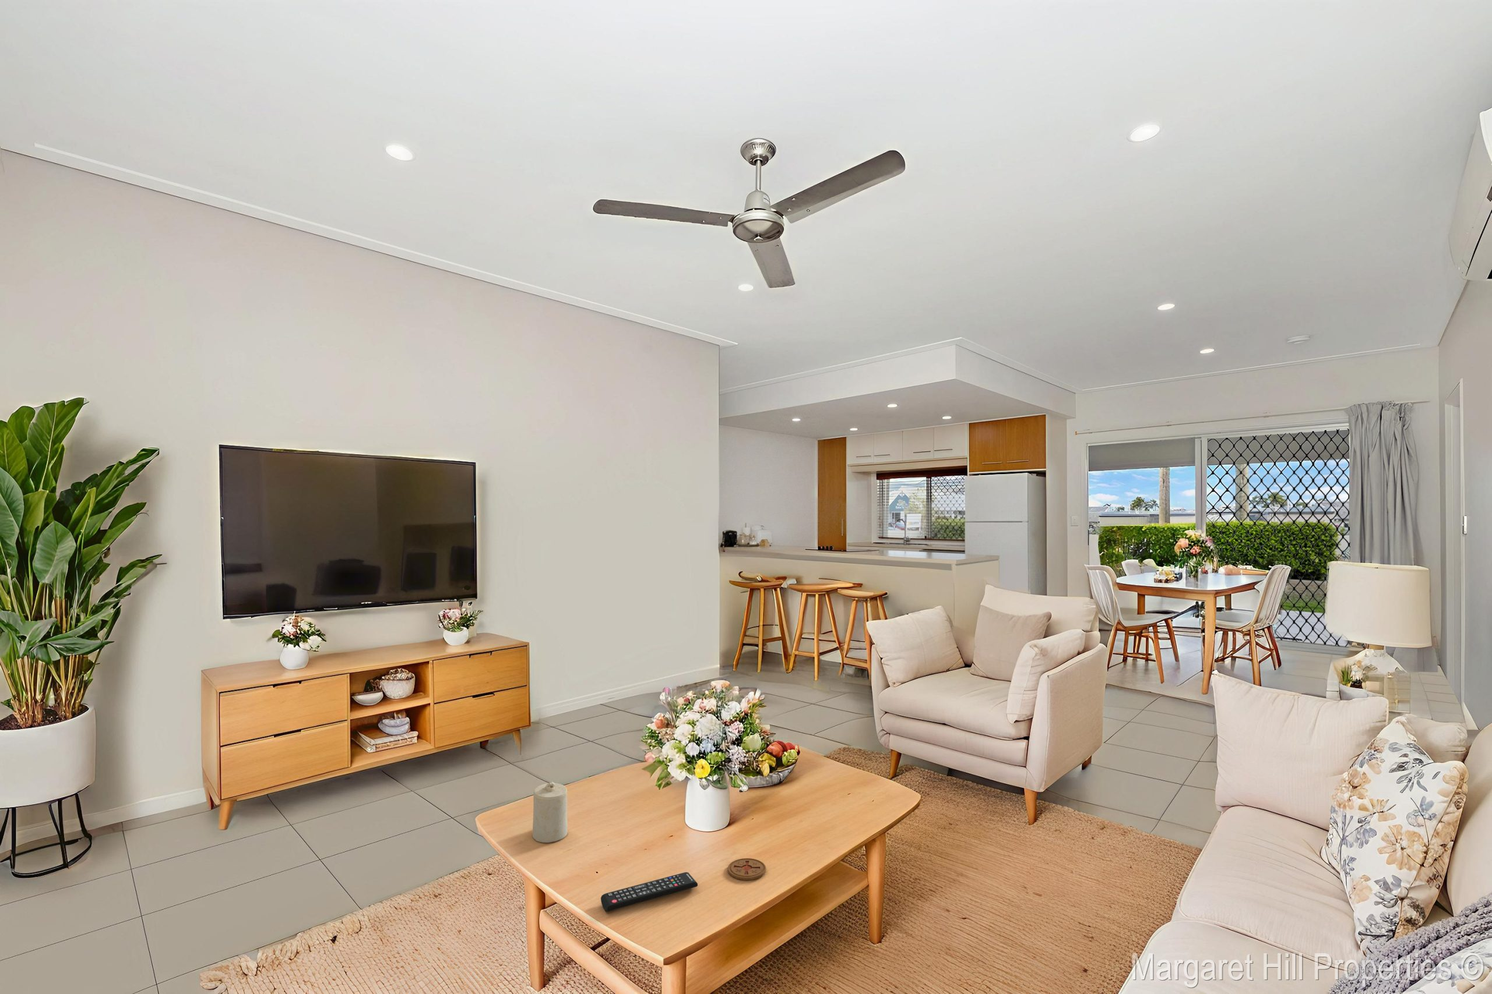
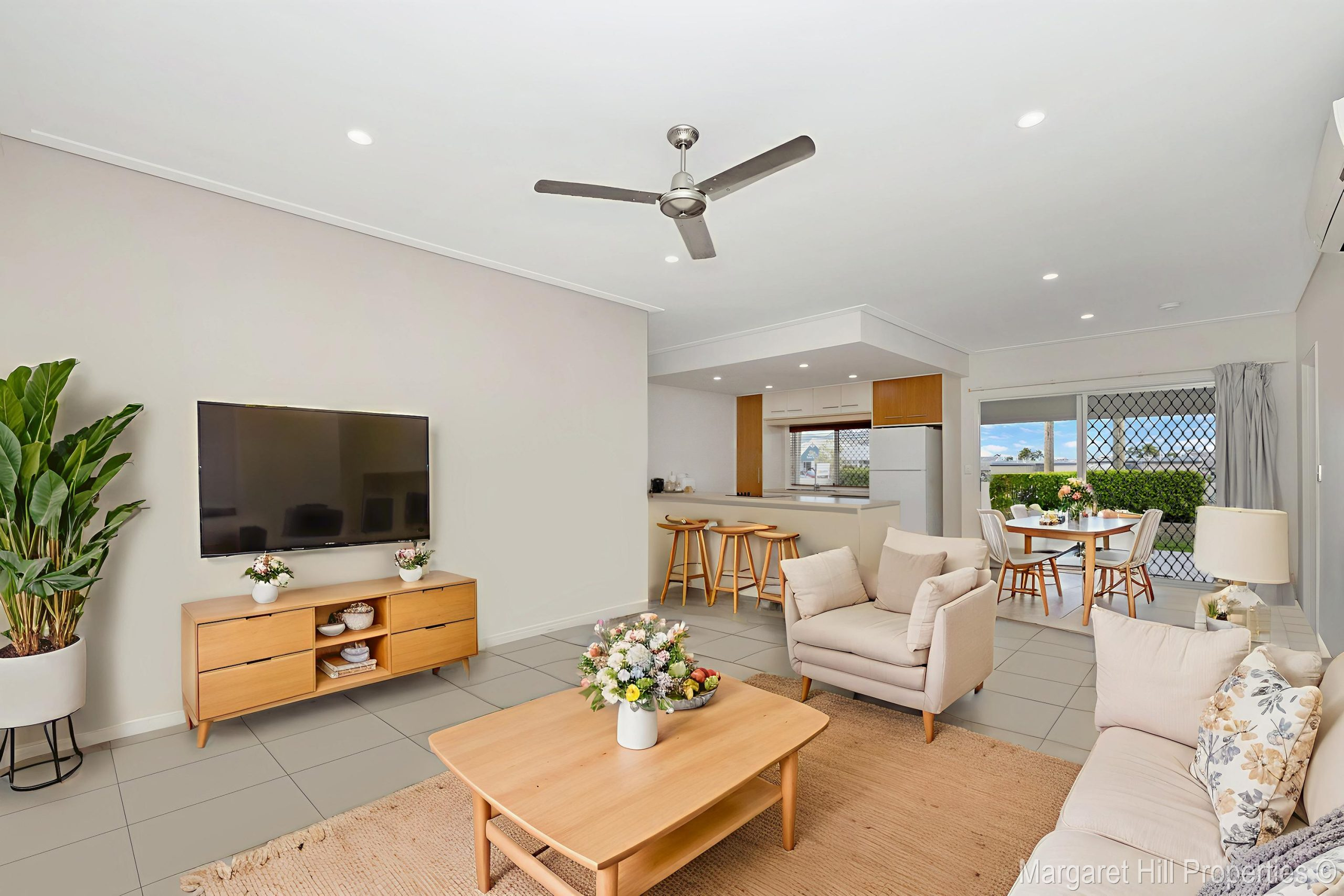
- candle [532,781,568,843]
- coaster [727,858,766,881]
- remote control [601,872,698,913]
